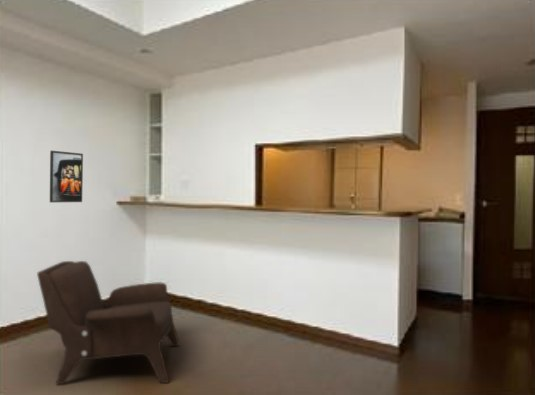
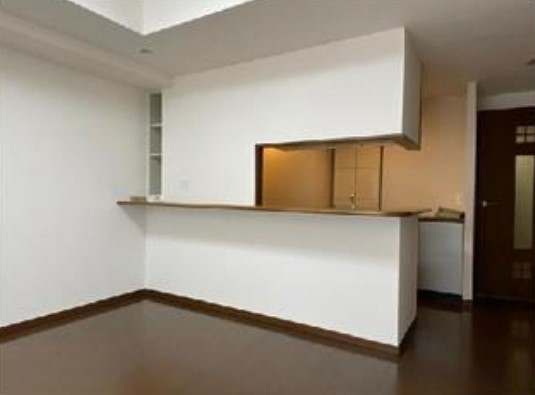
- armchair [36,260,181,385]
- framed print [49,150,84,203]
